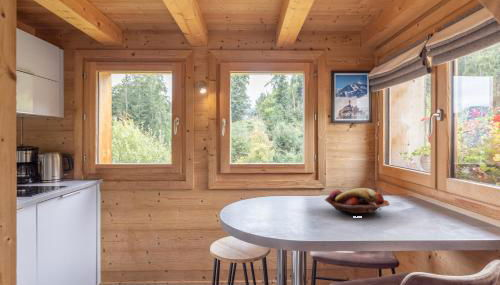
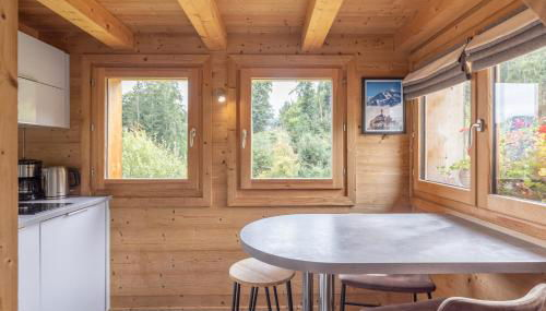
- fruit basket [324,187,391,215]
